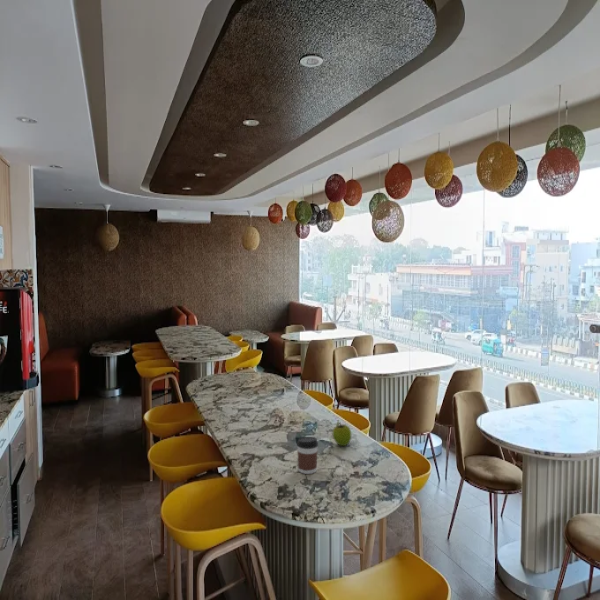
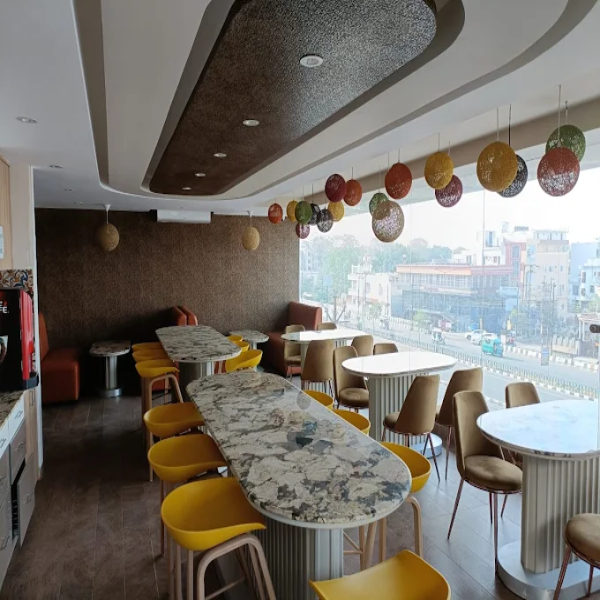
- coffee cup [296,436,319,475]
- fruit [332,420,352,447]
